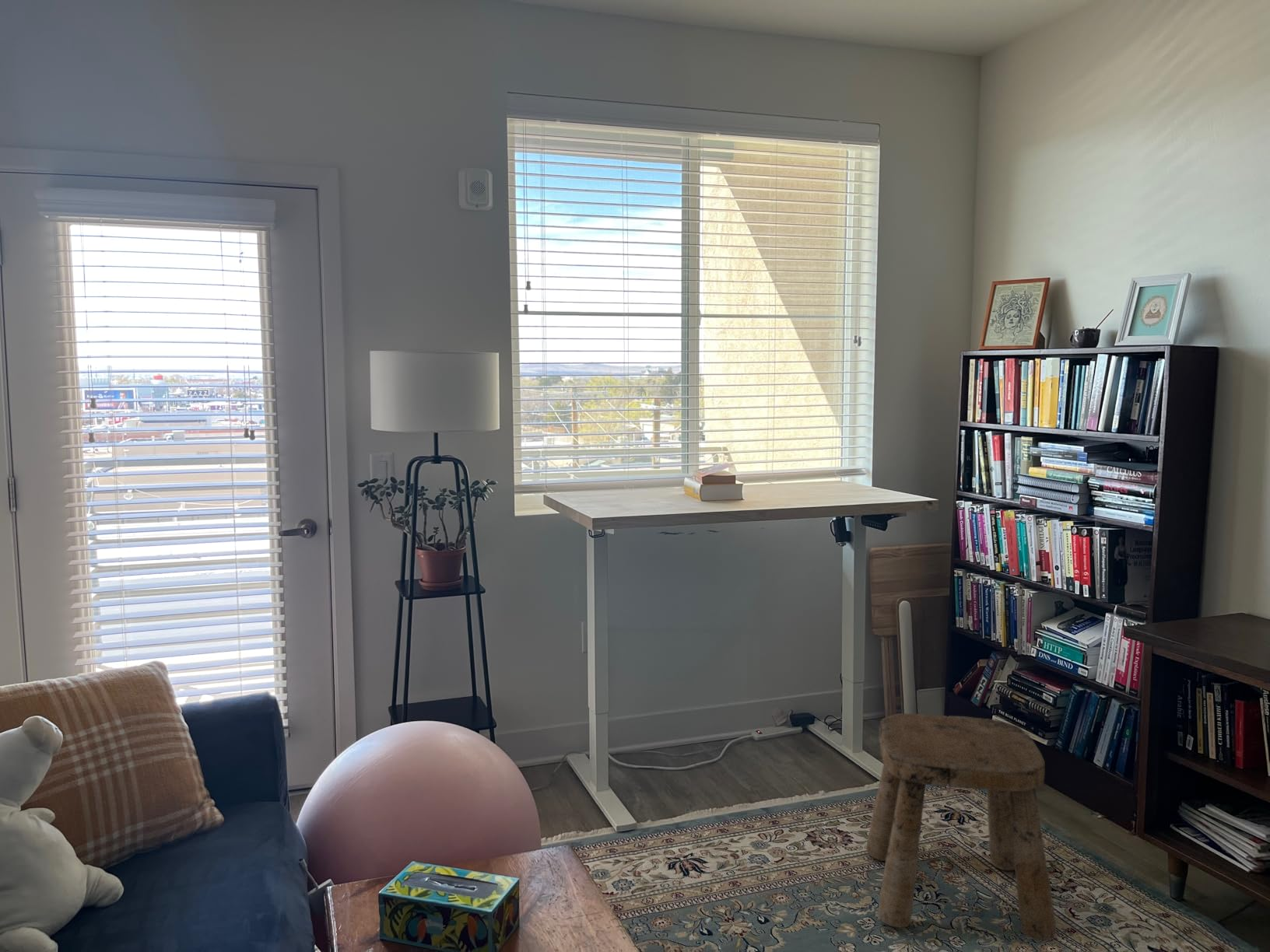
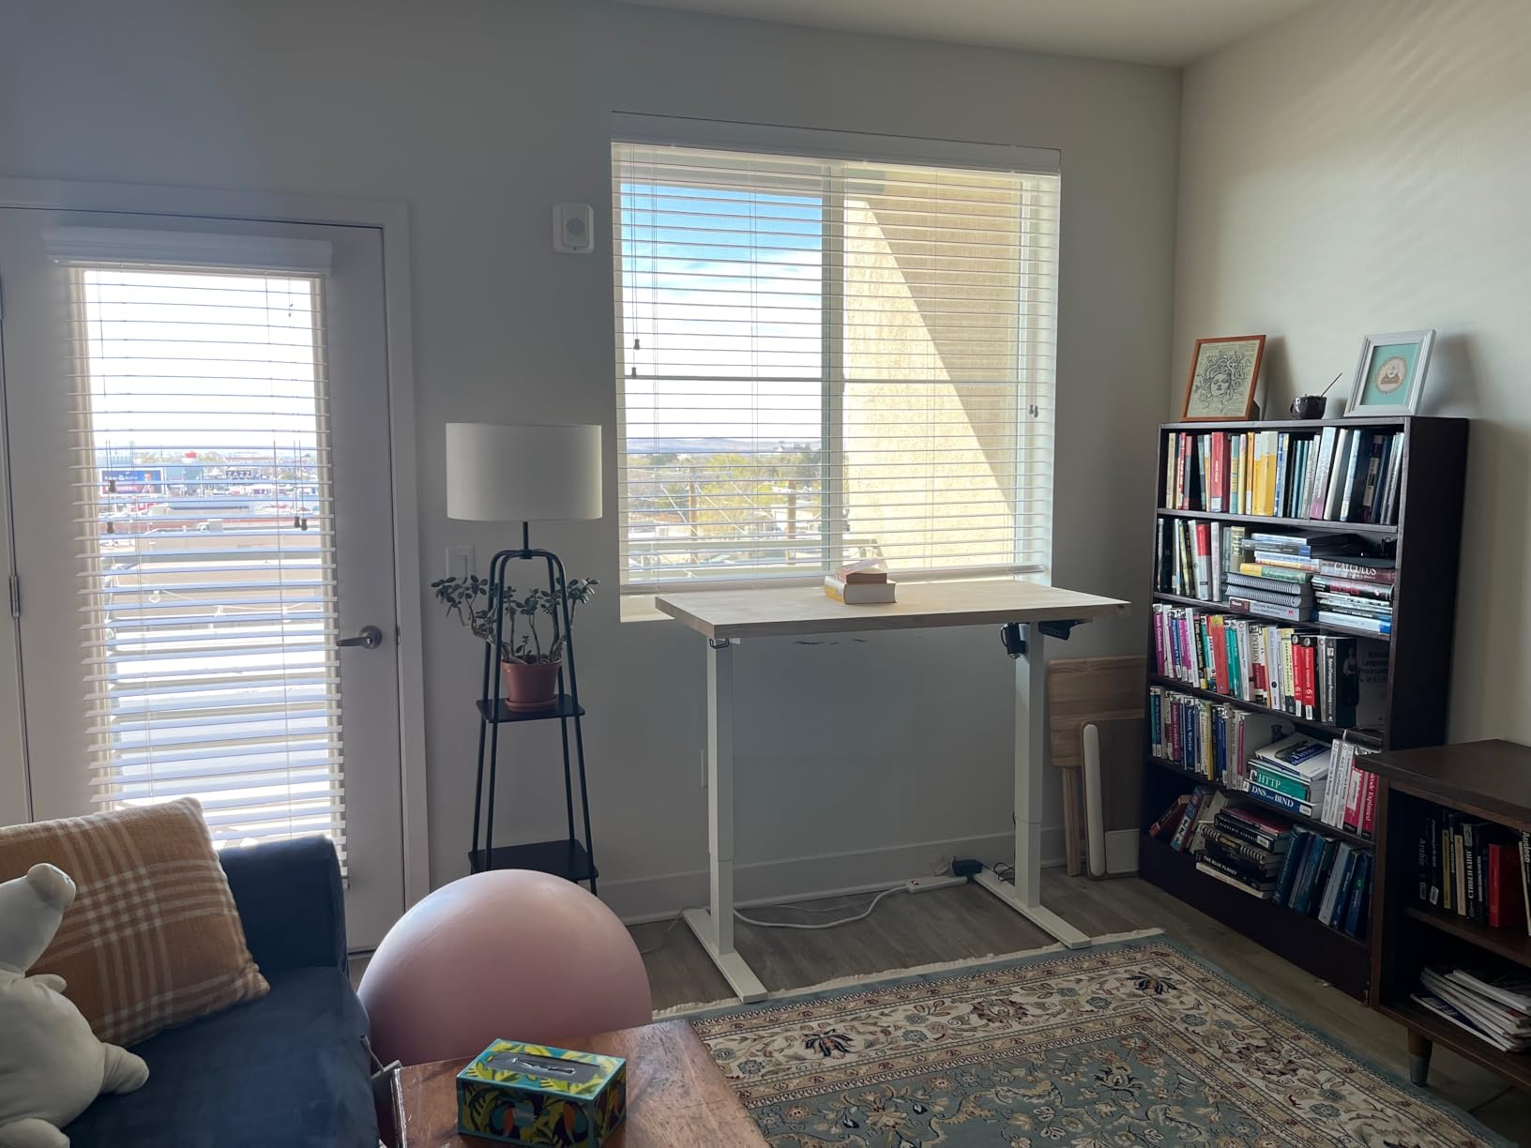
- stool [865,712,1058,941]
